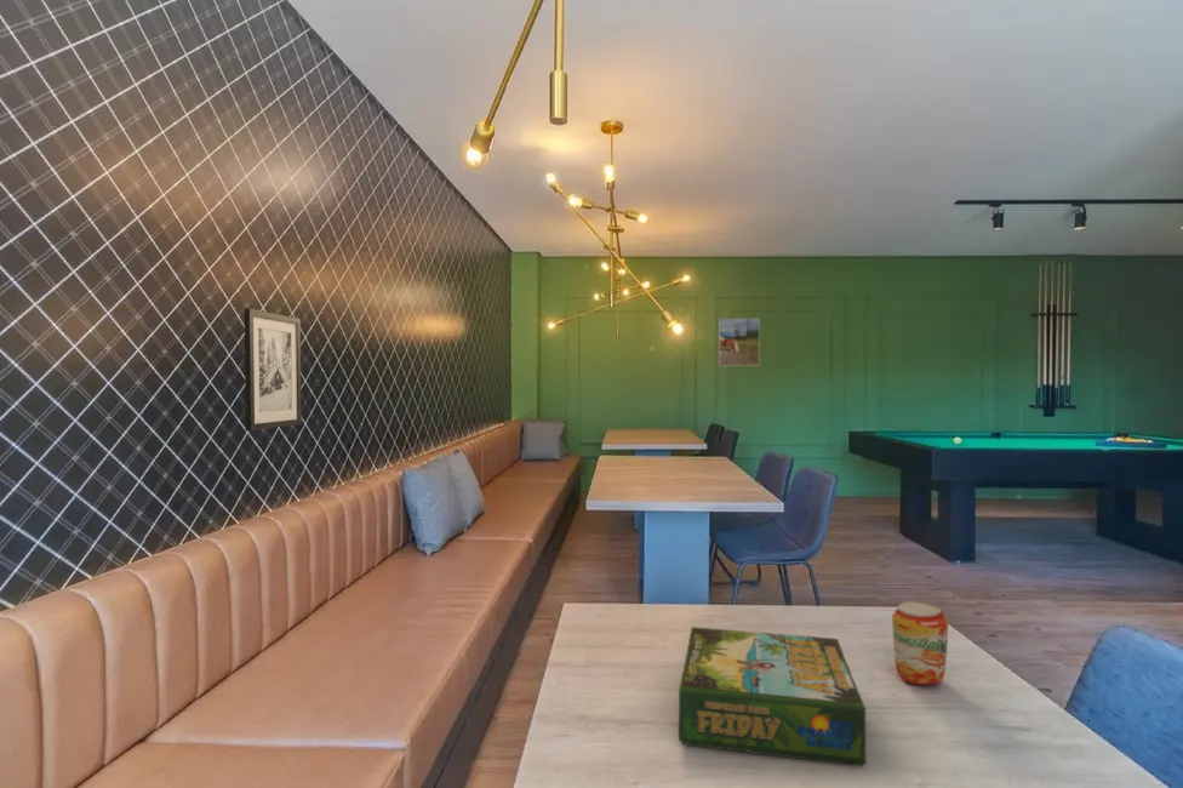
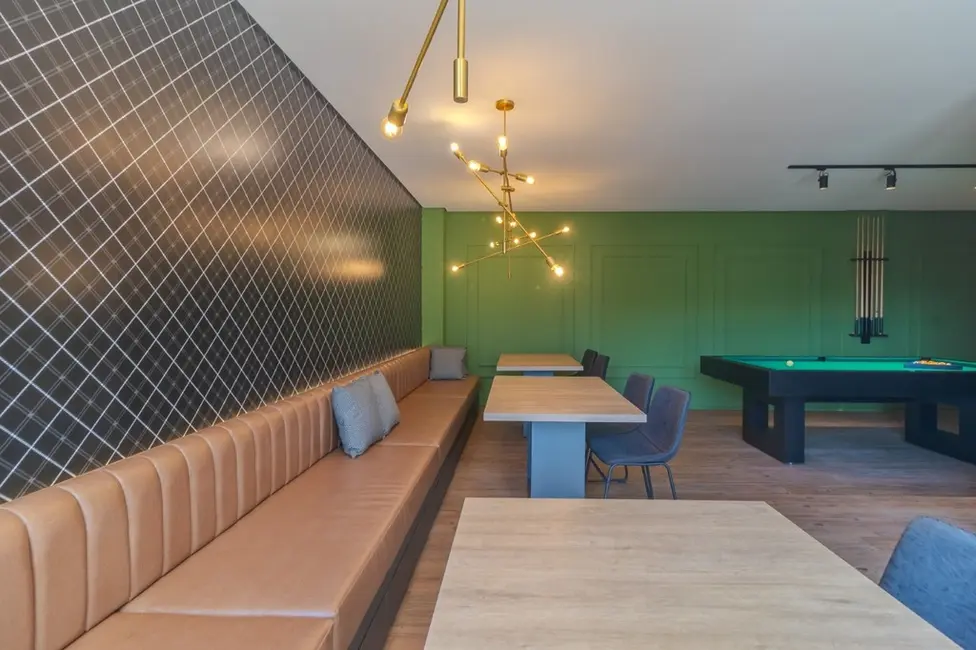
- beverage can [891,600,949,686]
- board game [678,626,868,767]
- wall art [244,308,303,432]
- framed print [718,318,761,367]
